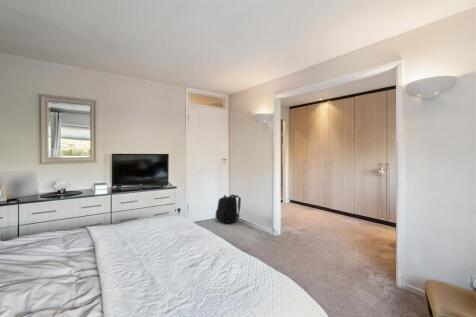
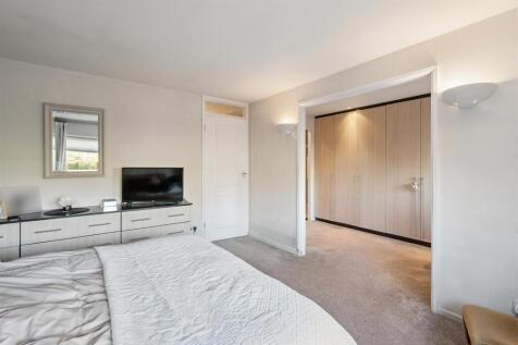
- backpack [215,193,242,224]
